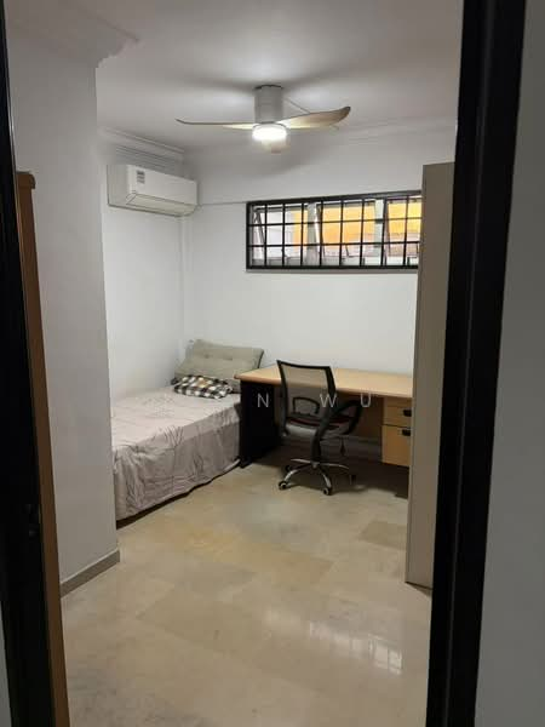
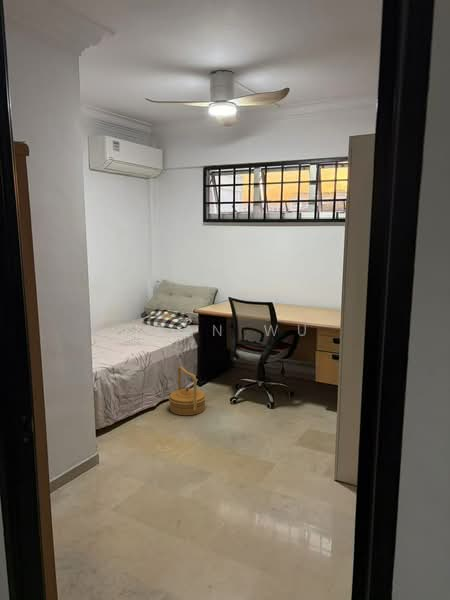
+ basket [168,365,207,416]
